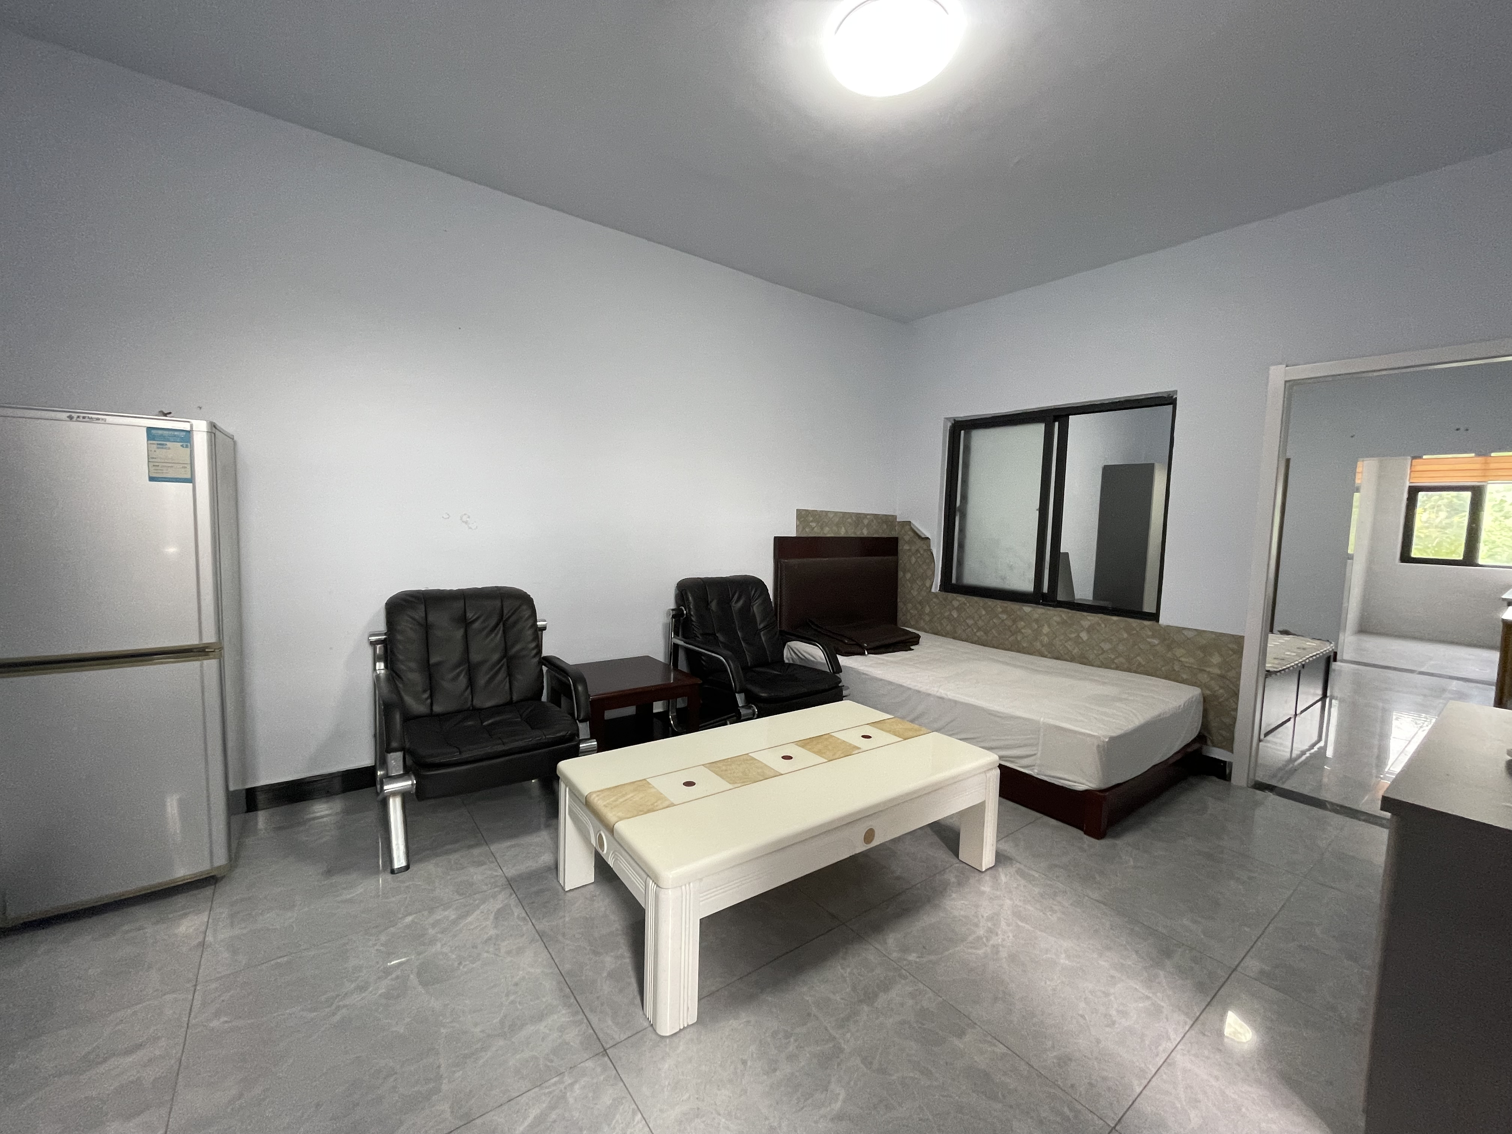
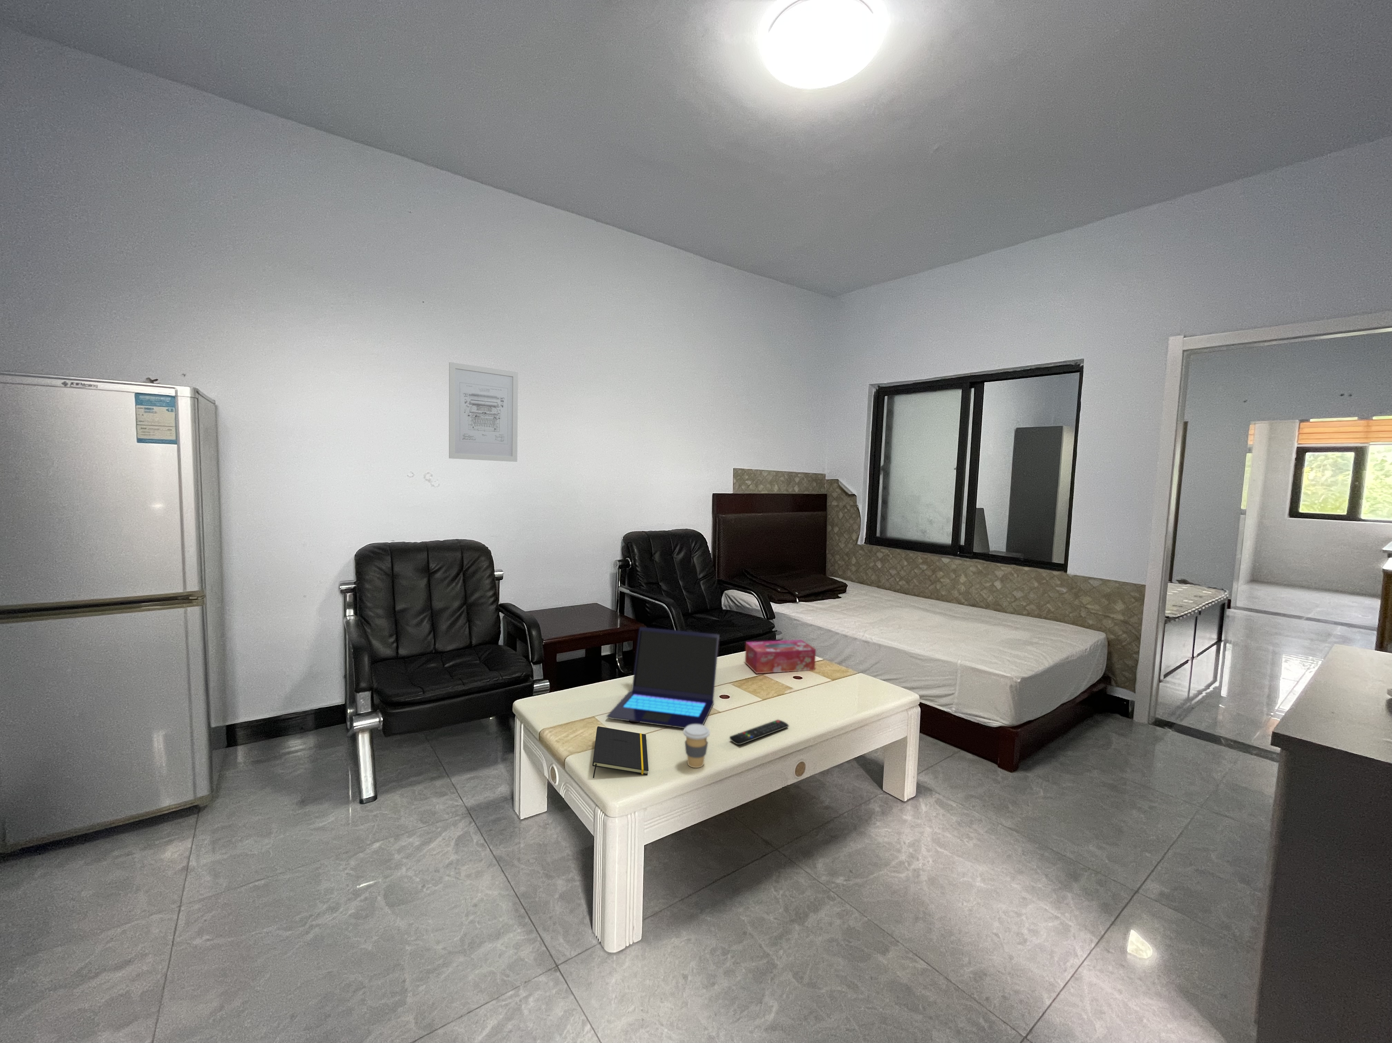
+ notepad [592,726,649,779]
+ coffee cup [683,724,710,768]
+ tissue box [744,640,817,674]
+ laptop [606,627,719,729]
+ remote control [729,719,789,745]
+ wall art [448,362,518,462]
